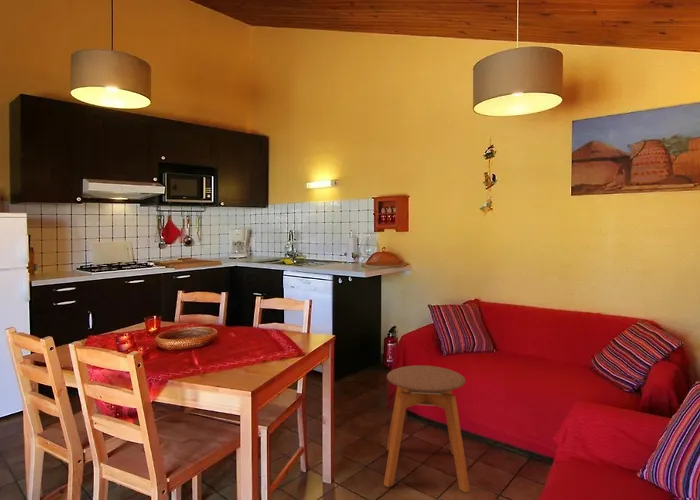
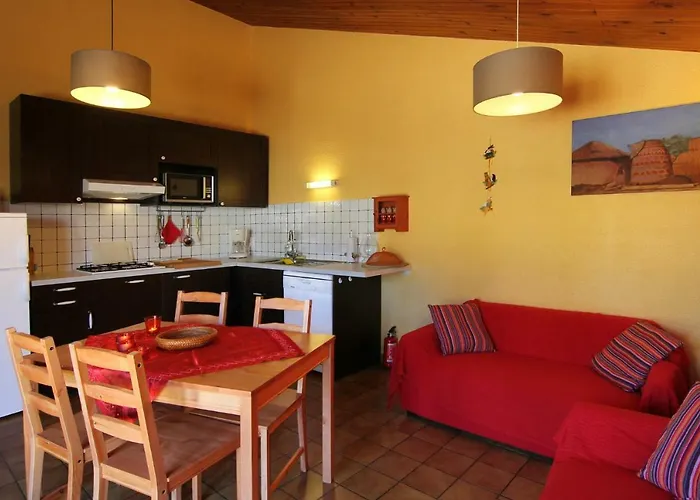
- stool [383,365,471,494]
